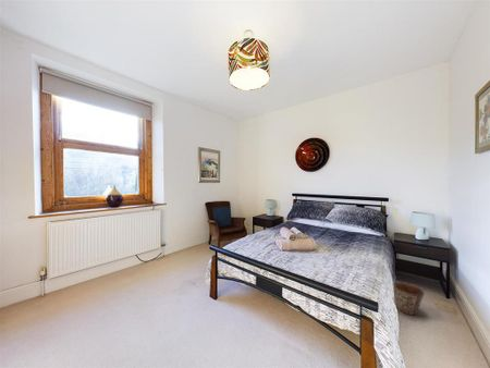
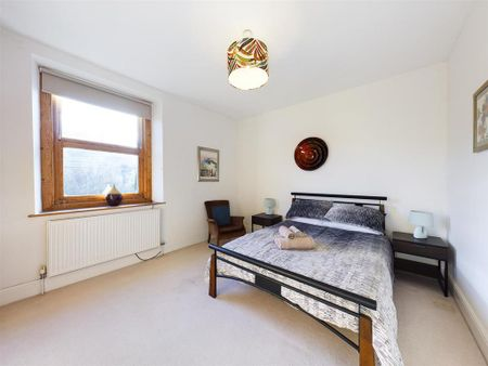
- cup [393,281,426,316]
